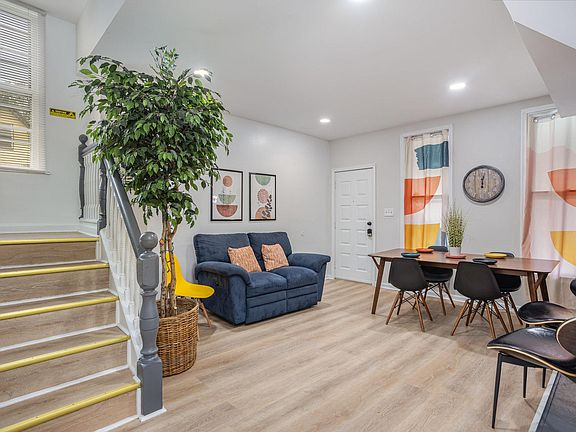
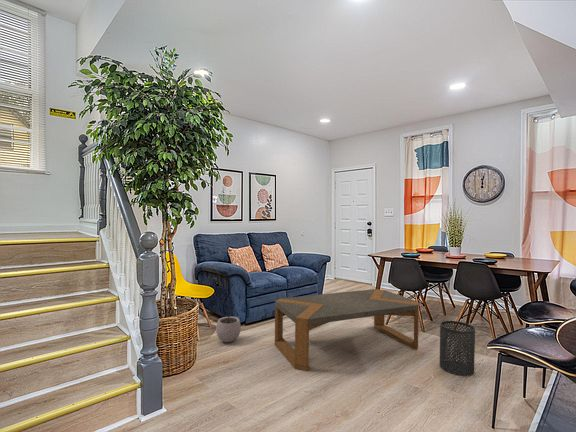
+ plant pot [215,310,242,343]
+ coffee table [274,288,420,372]
+ trash can [439,320,476,377]
